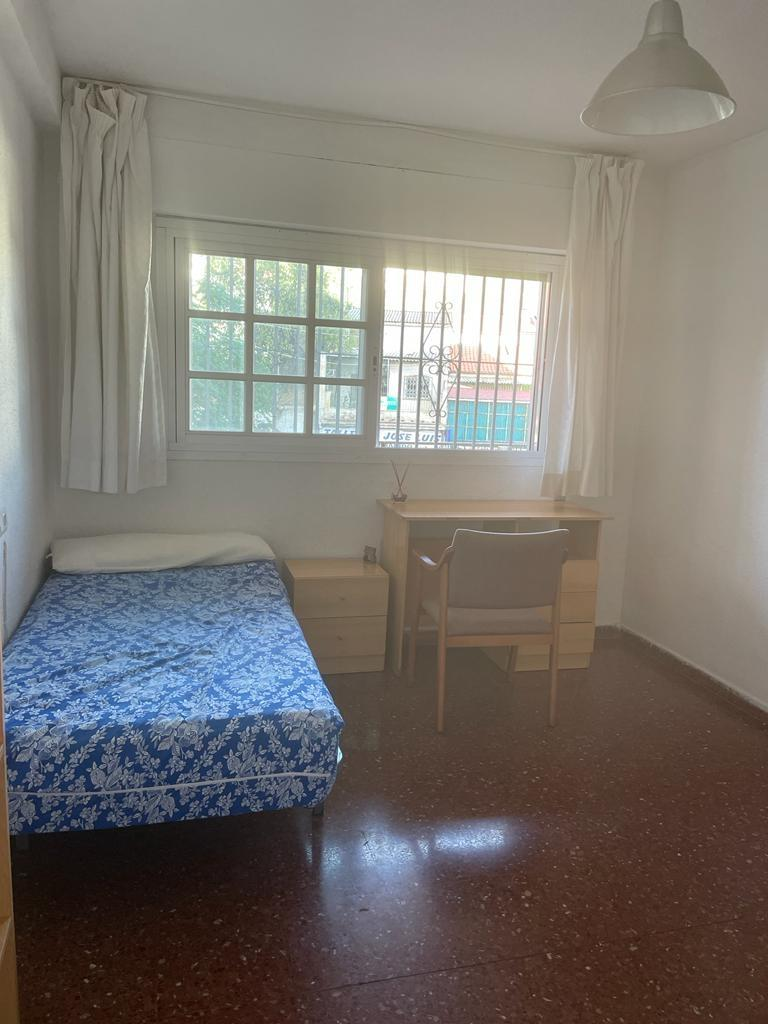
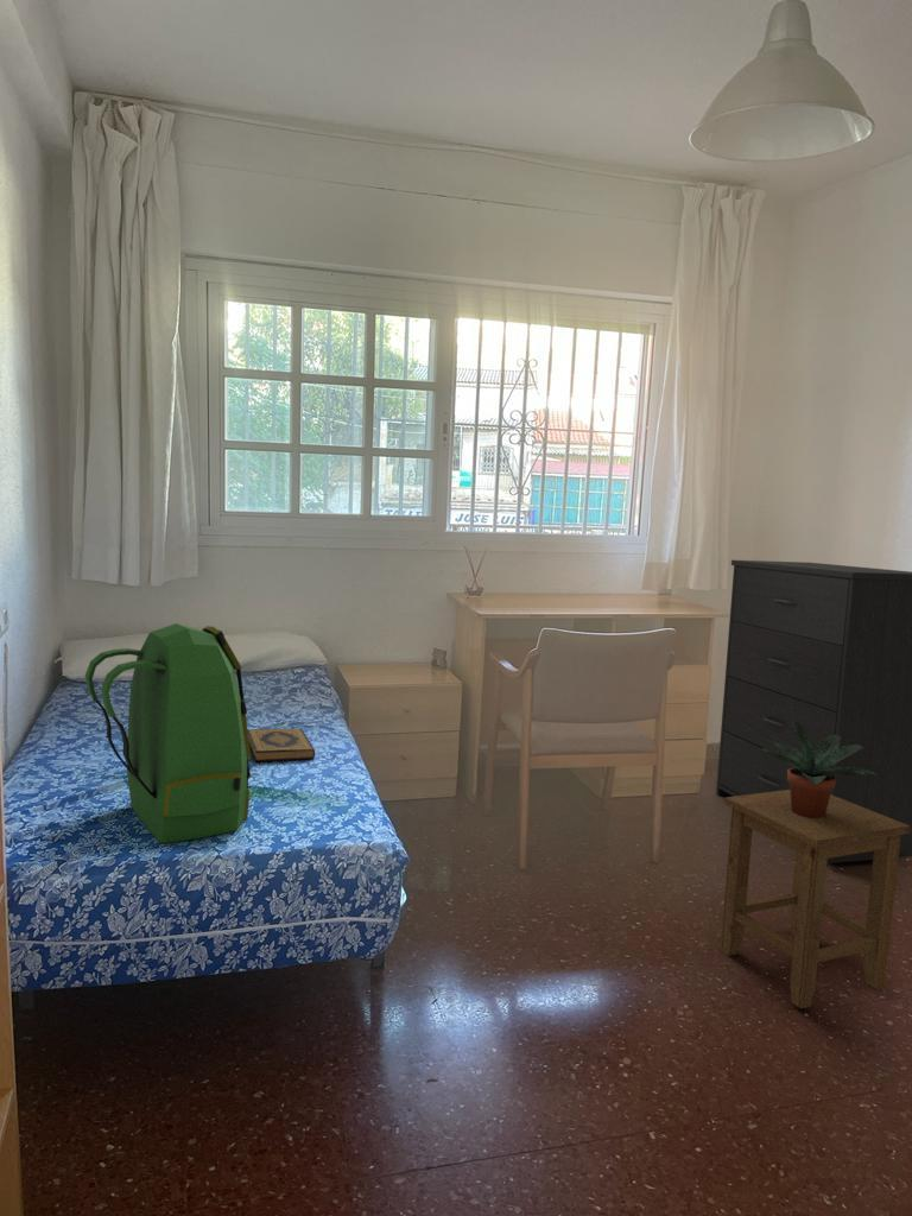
+ backpack [84,622,252,844]
+ potted plant [761,718,878,818]
+ stool [720,790,911,1009]
+ hardback book [247,728,316,762]
+ dresser [715,559,912,864]
